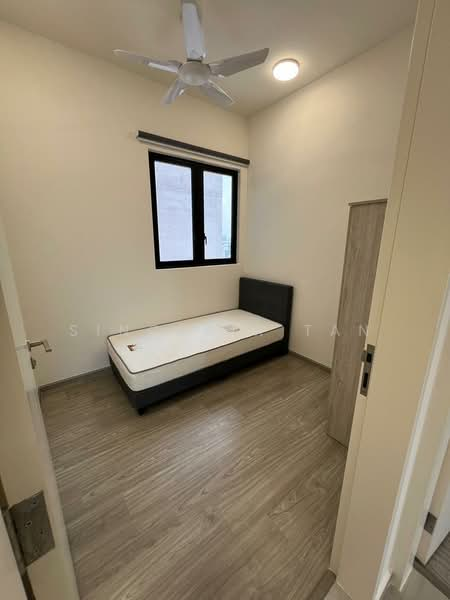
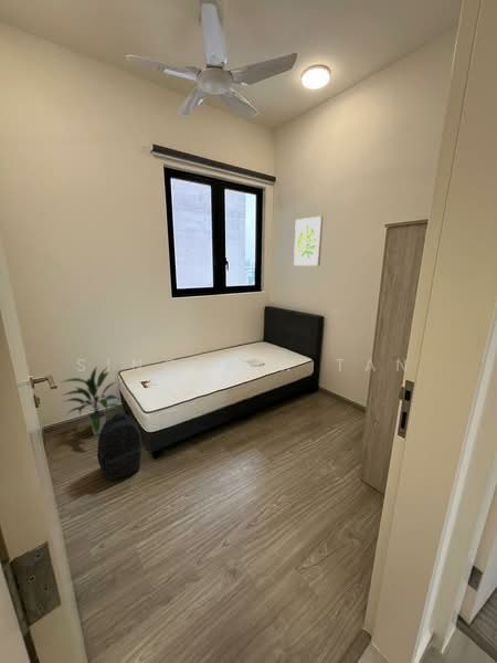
+ backpack [96,412,142,482]
+ indoor plant [61,366,123,436]
+ wall art [293,214,324,266]
